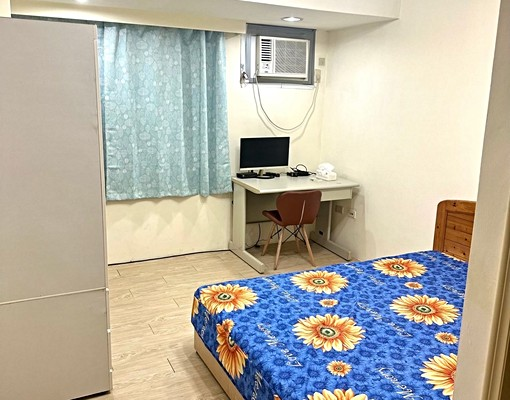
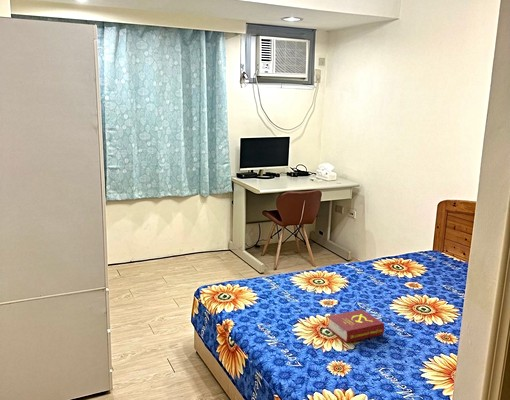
+ book [325,309,385,344]
